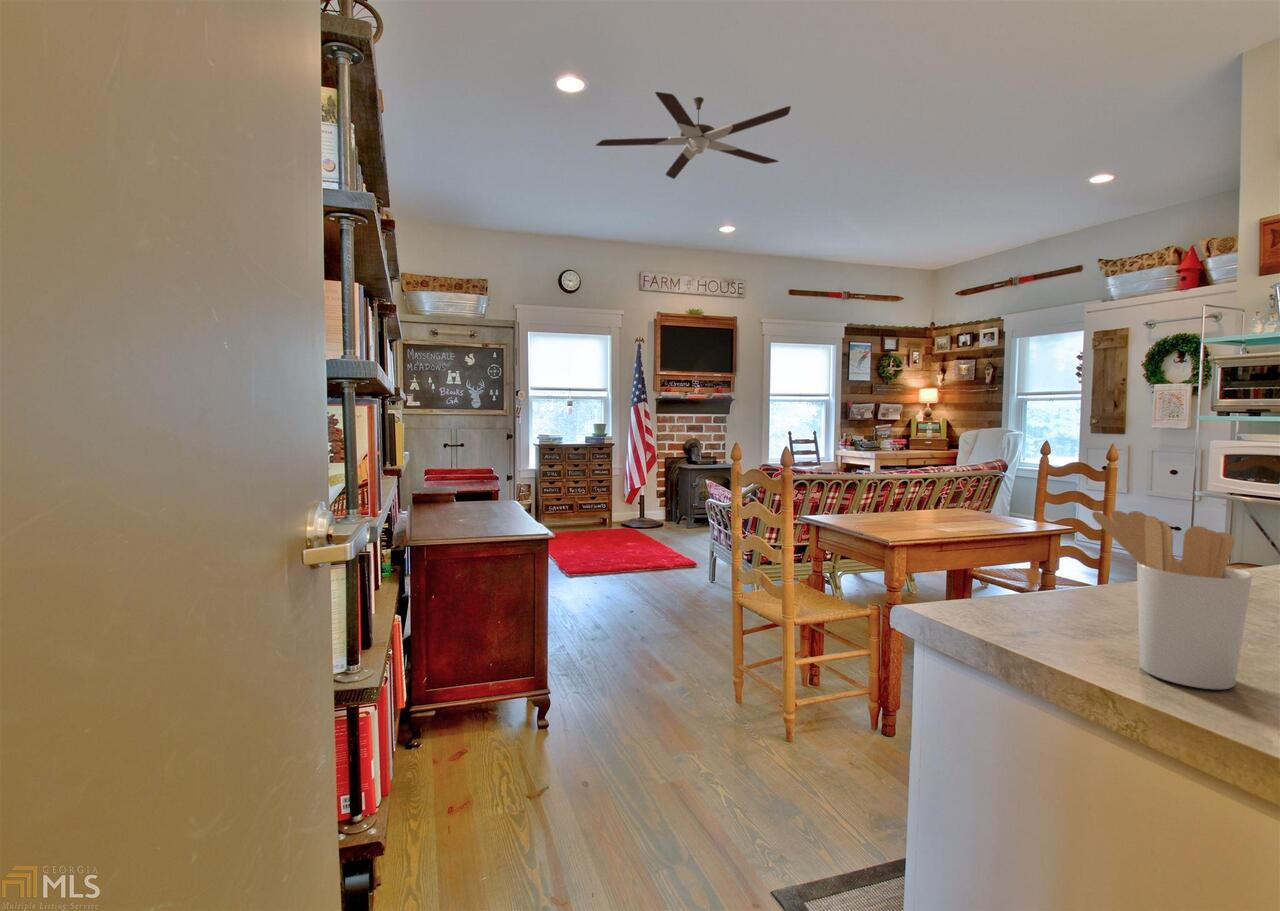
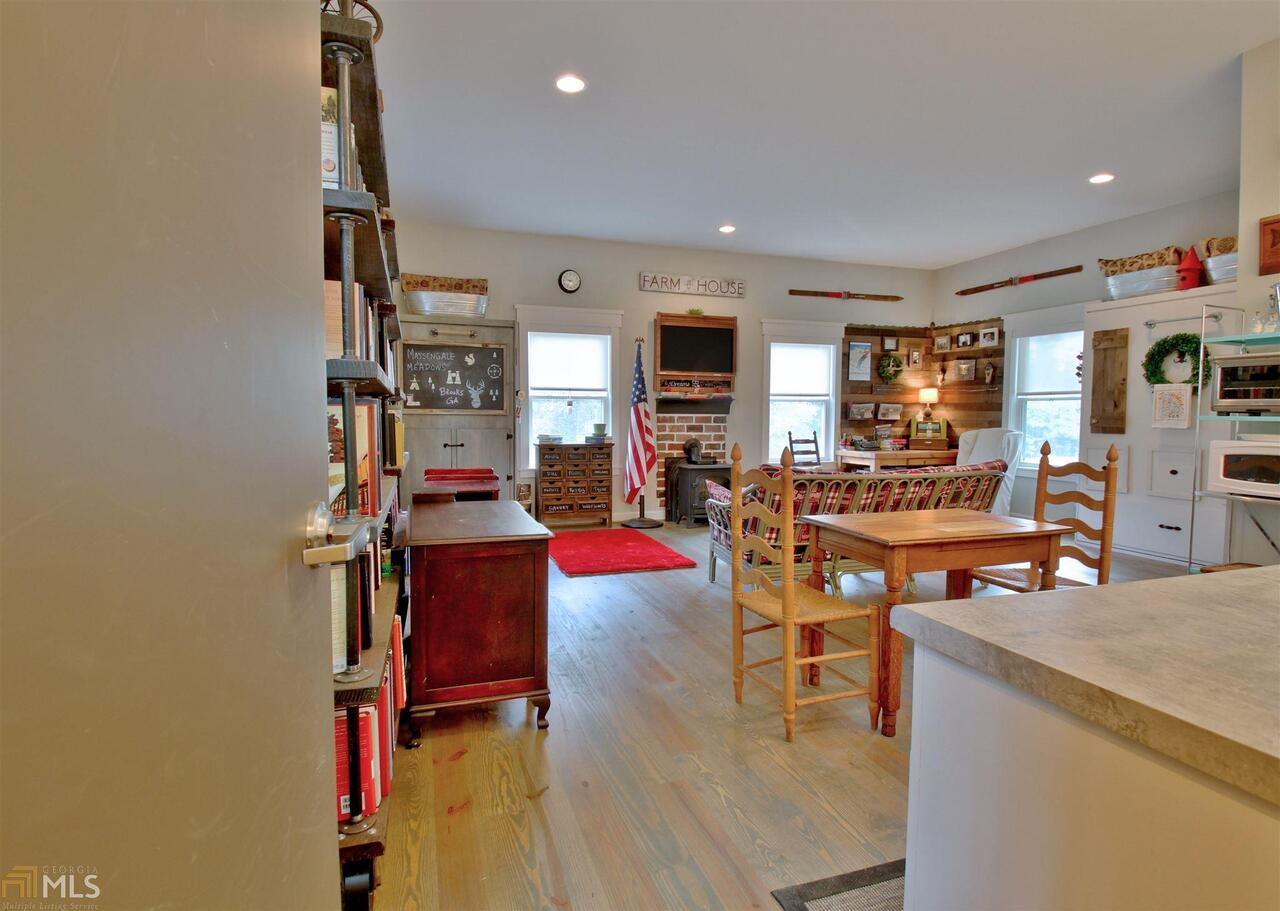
- ceiling fan [595,91,792,180]
- utensil holder [1091,510,1253,690]
